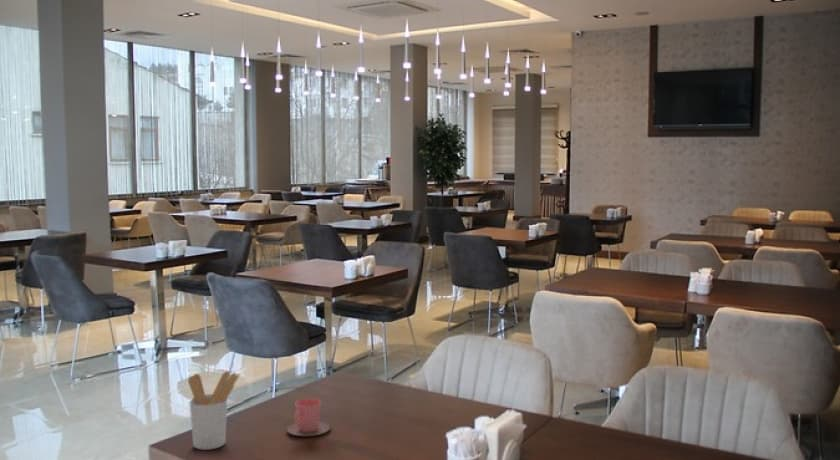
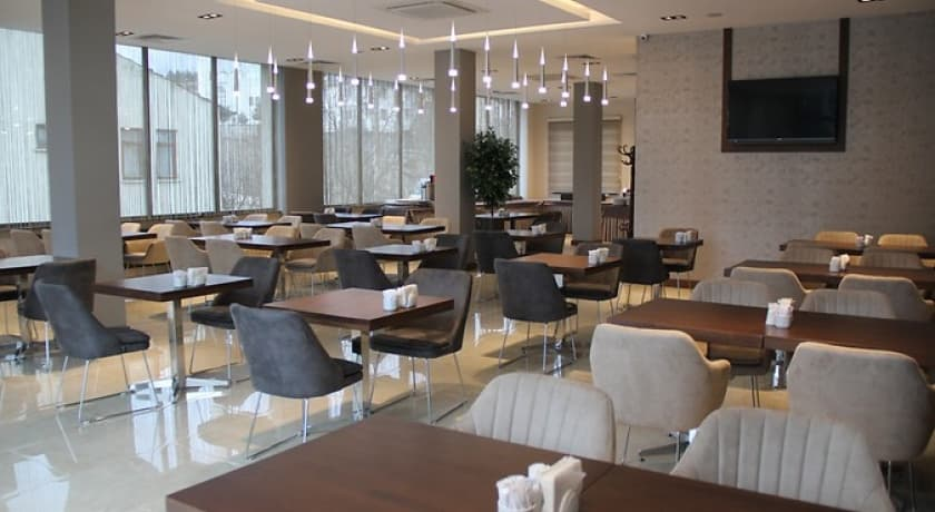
- cup [286,398,331,437]
- utensil holder [187,370,240,451]
